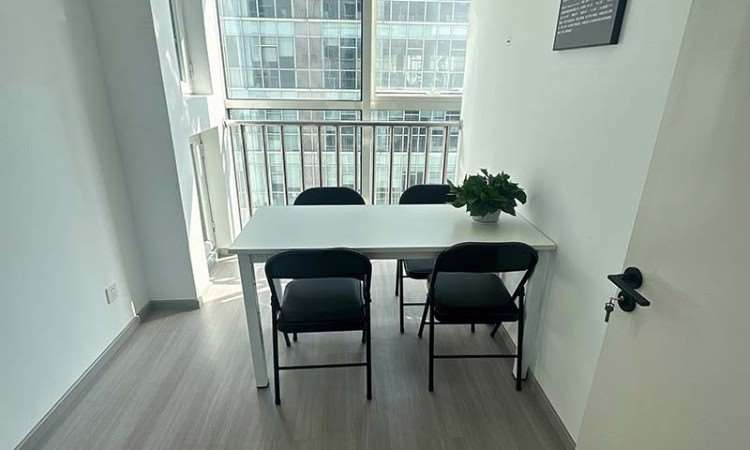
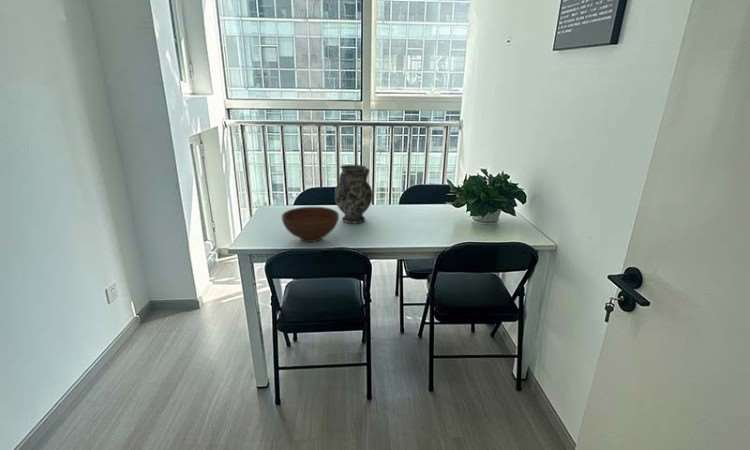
+ bowl [281,206,340,243]
+ ewer [333,164,374,224]
